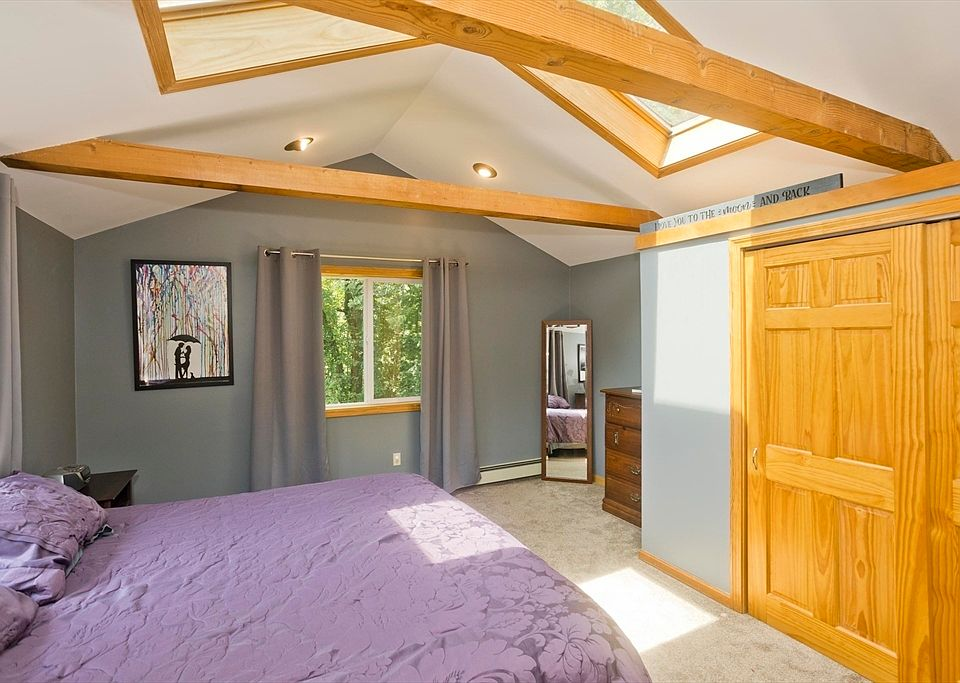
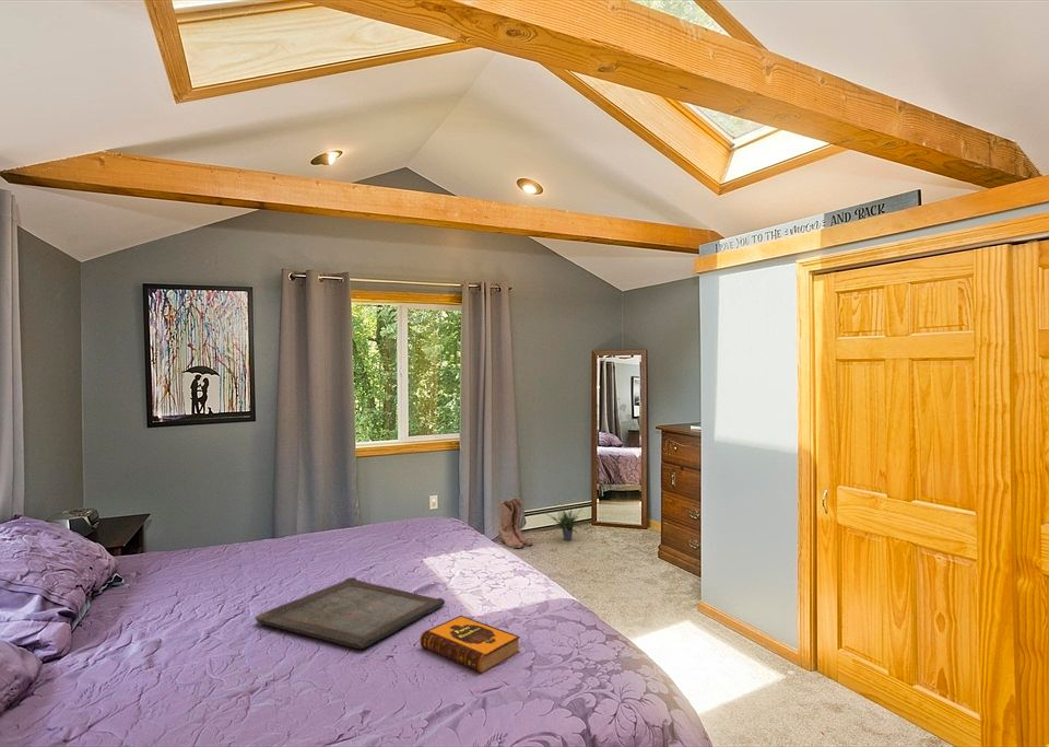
+ potted plant [545,501,589,541]
+ serving tray [254,576,446,650]
+ hardback book [419,615,521,675]
+ boots [497,497,533,549]
